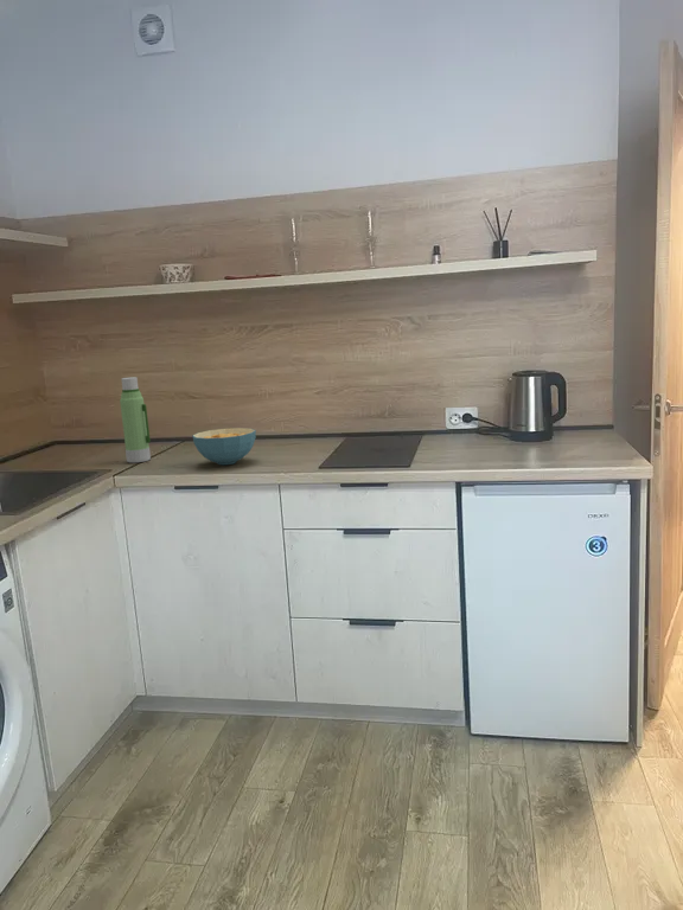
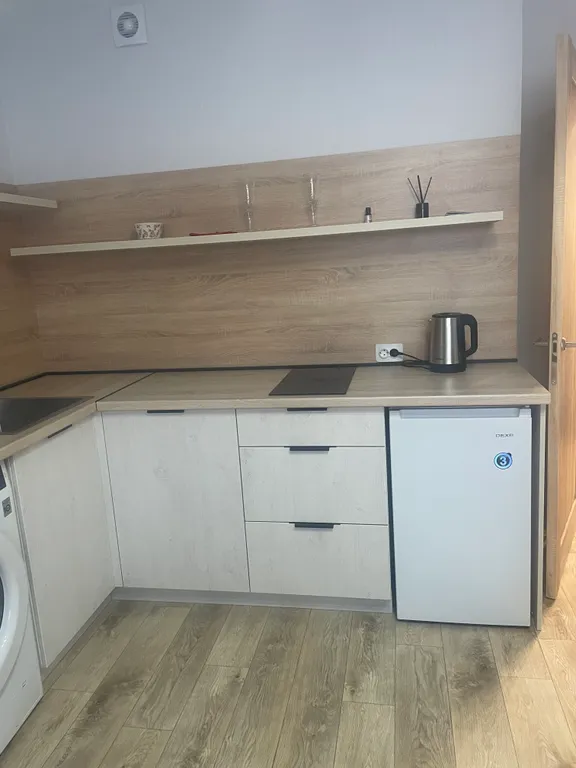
- cereal bowl [191,427,257,466]
- water bottle [119,376,152,463]
